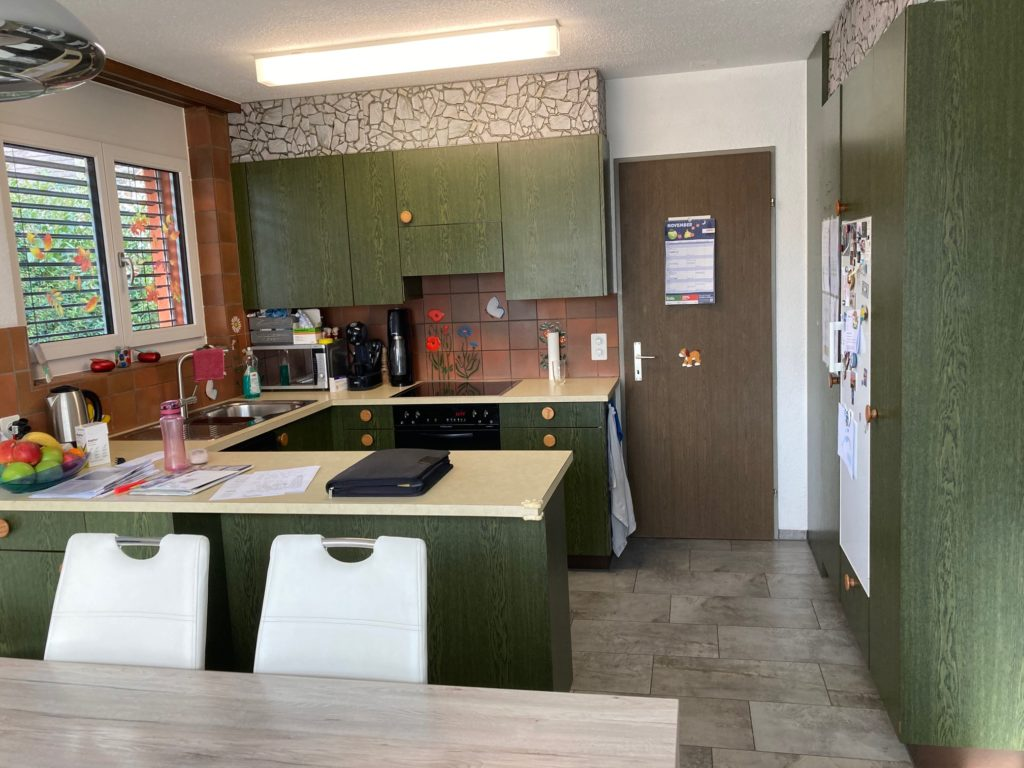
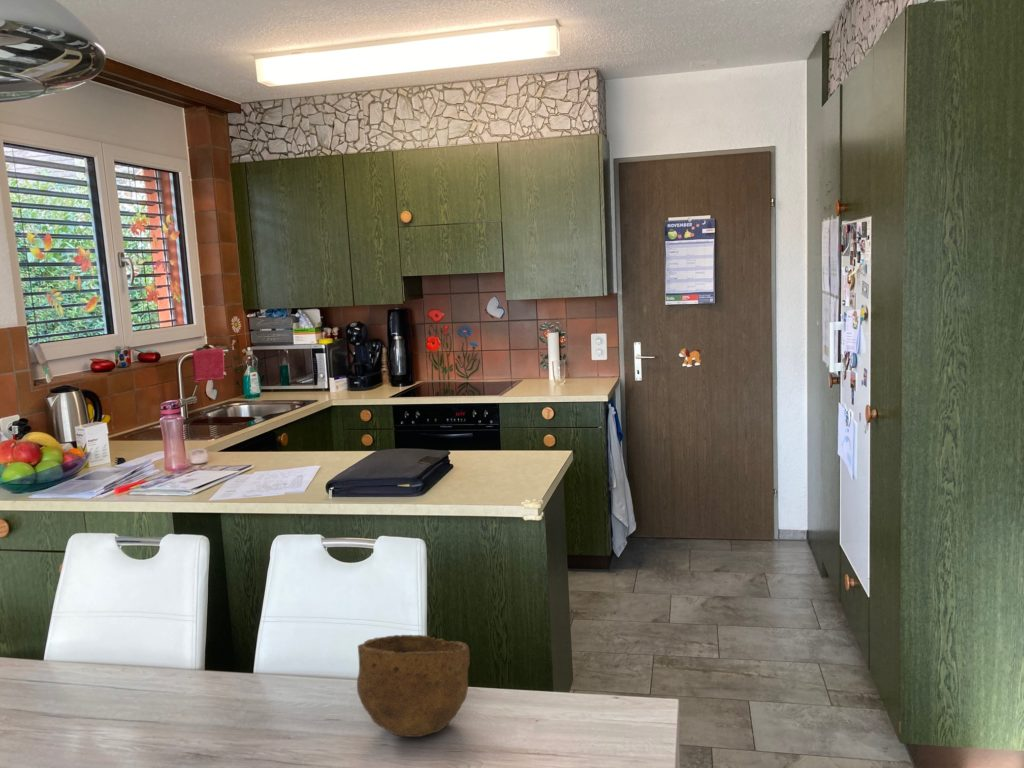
+ bowl [356,634,471,738]
